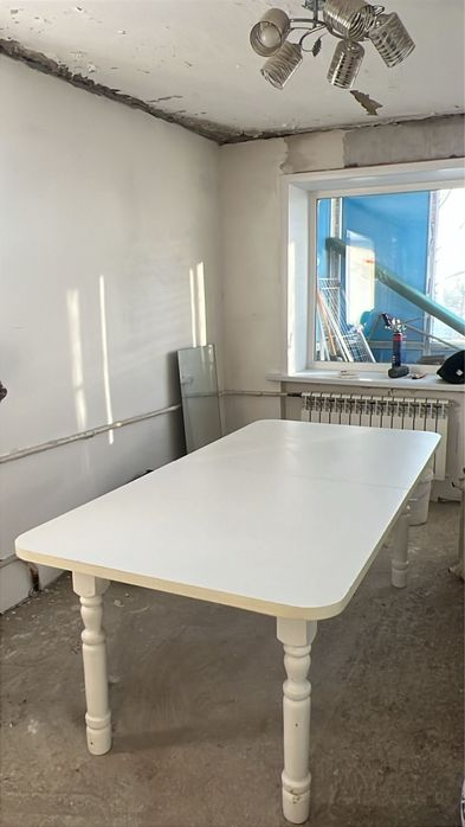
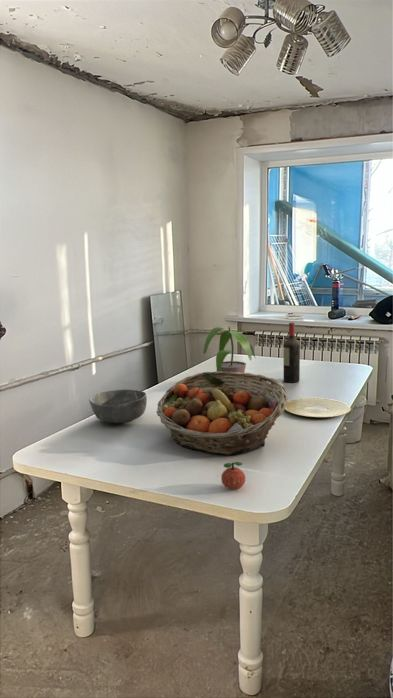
+ fruit basket [156,371,288,456]
+ plate [285,397,352,418]
+ bowl [88,389,148,424]
+ potted plant [202,326,257,373]
+ apple [220,461,246,491]
+ wine bottle [283,321,301,383]
